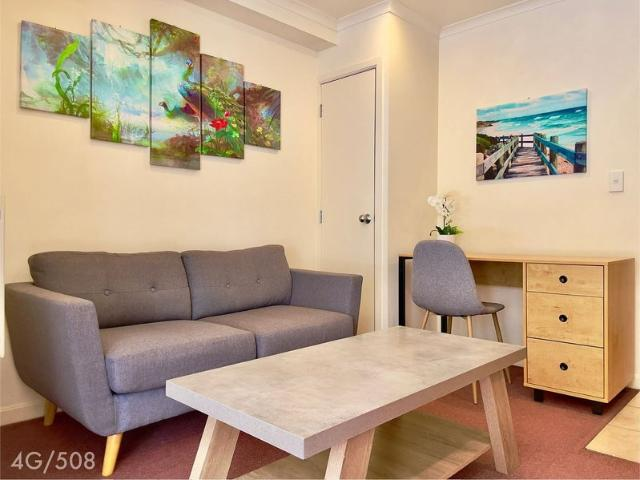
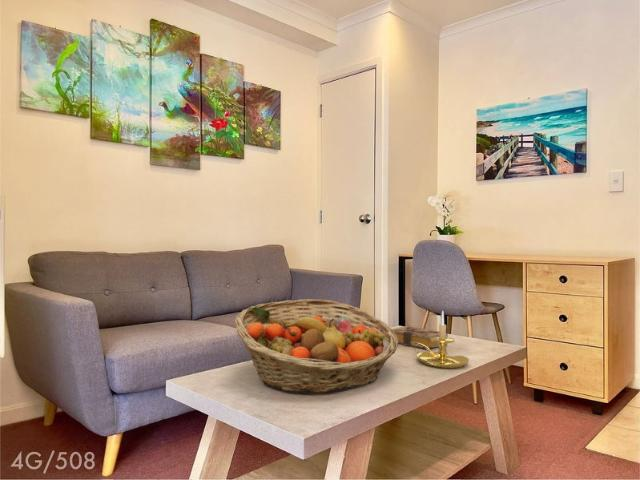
+ fruit basket [234,298,399,395]
+ book [392,326,449,349]
+ candle holder [411,310,470,369]
